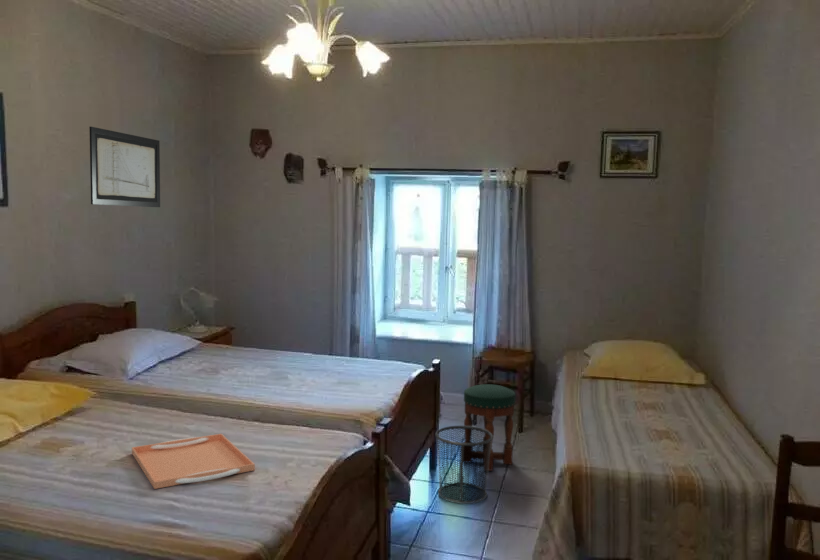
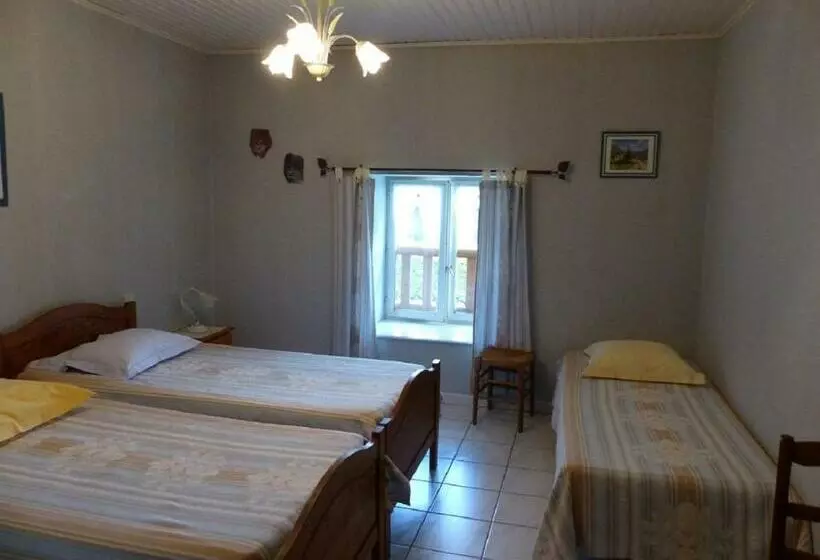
- serving tray [131,433,256,490]
- stool [463,383,517,472]
- waste bin [434,425,494,505]
- wall art [88,126,161,208]
